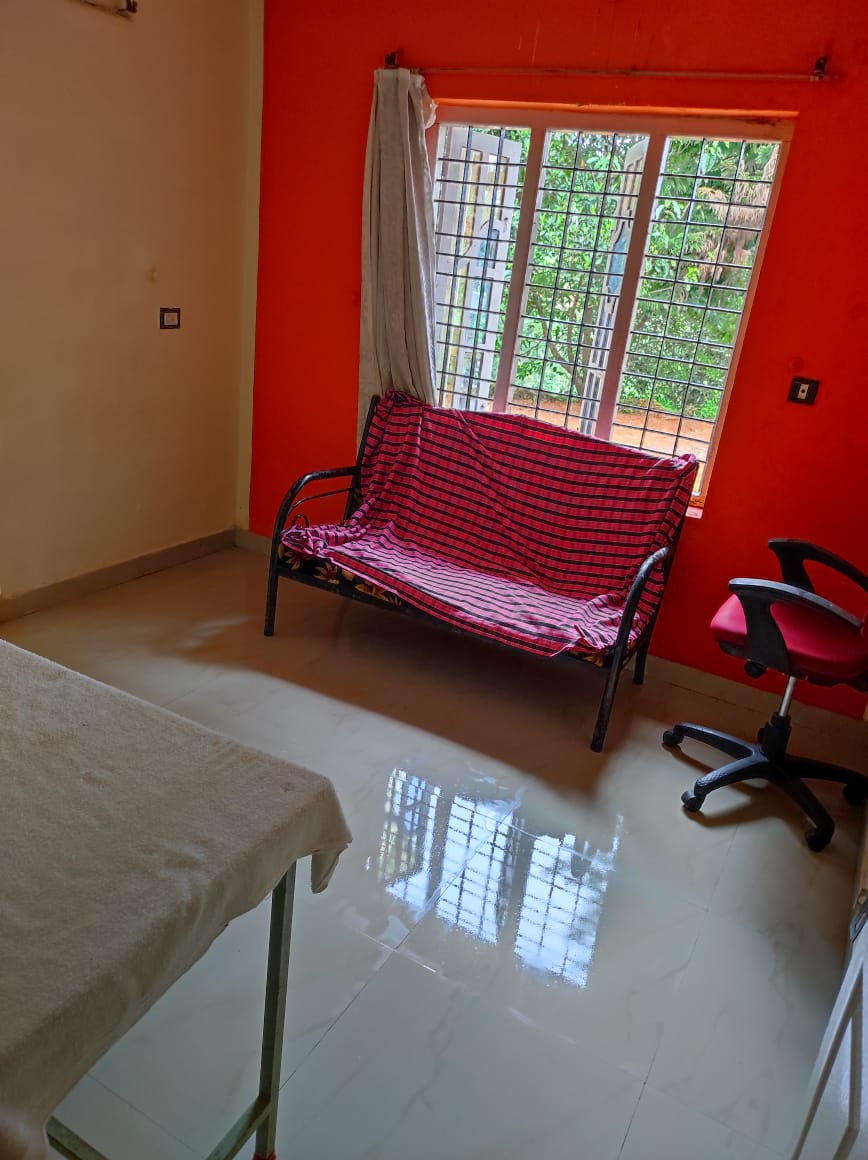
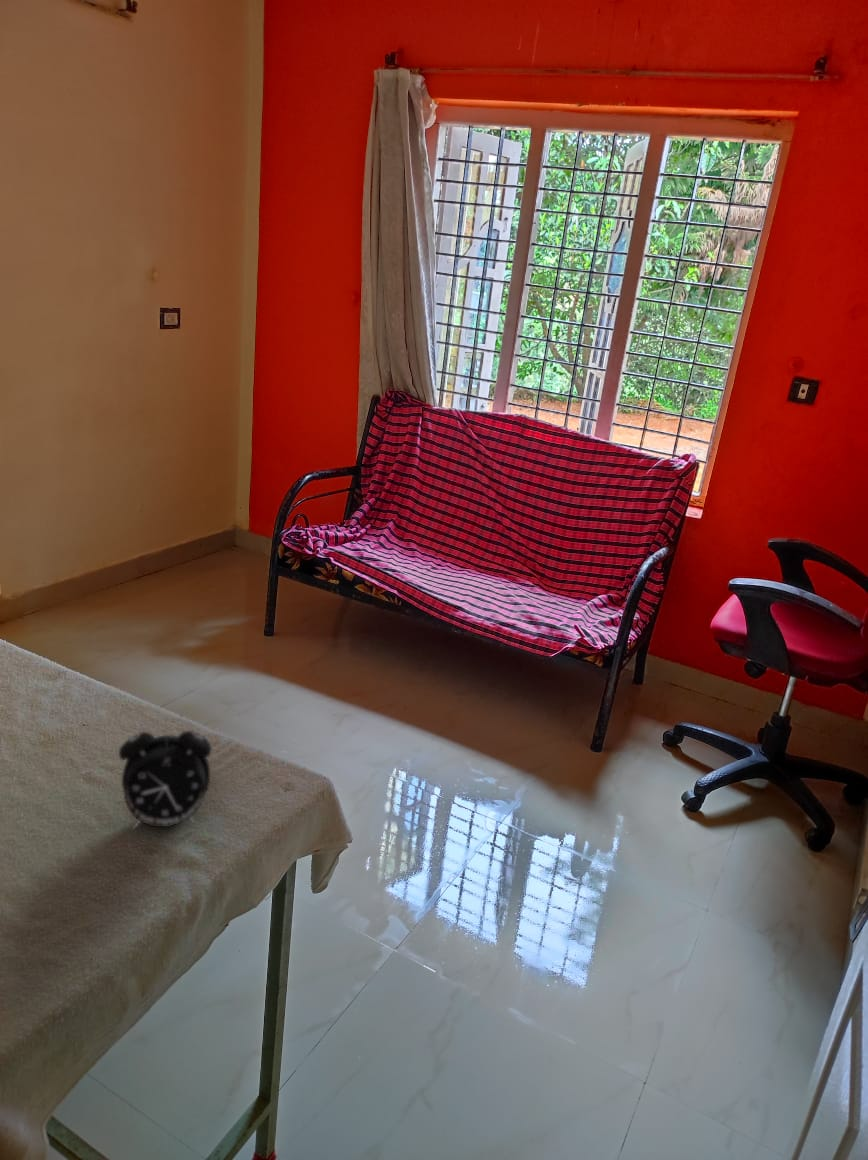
+ alarm clock [118,717,213,830]
